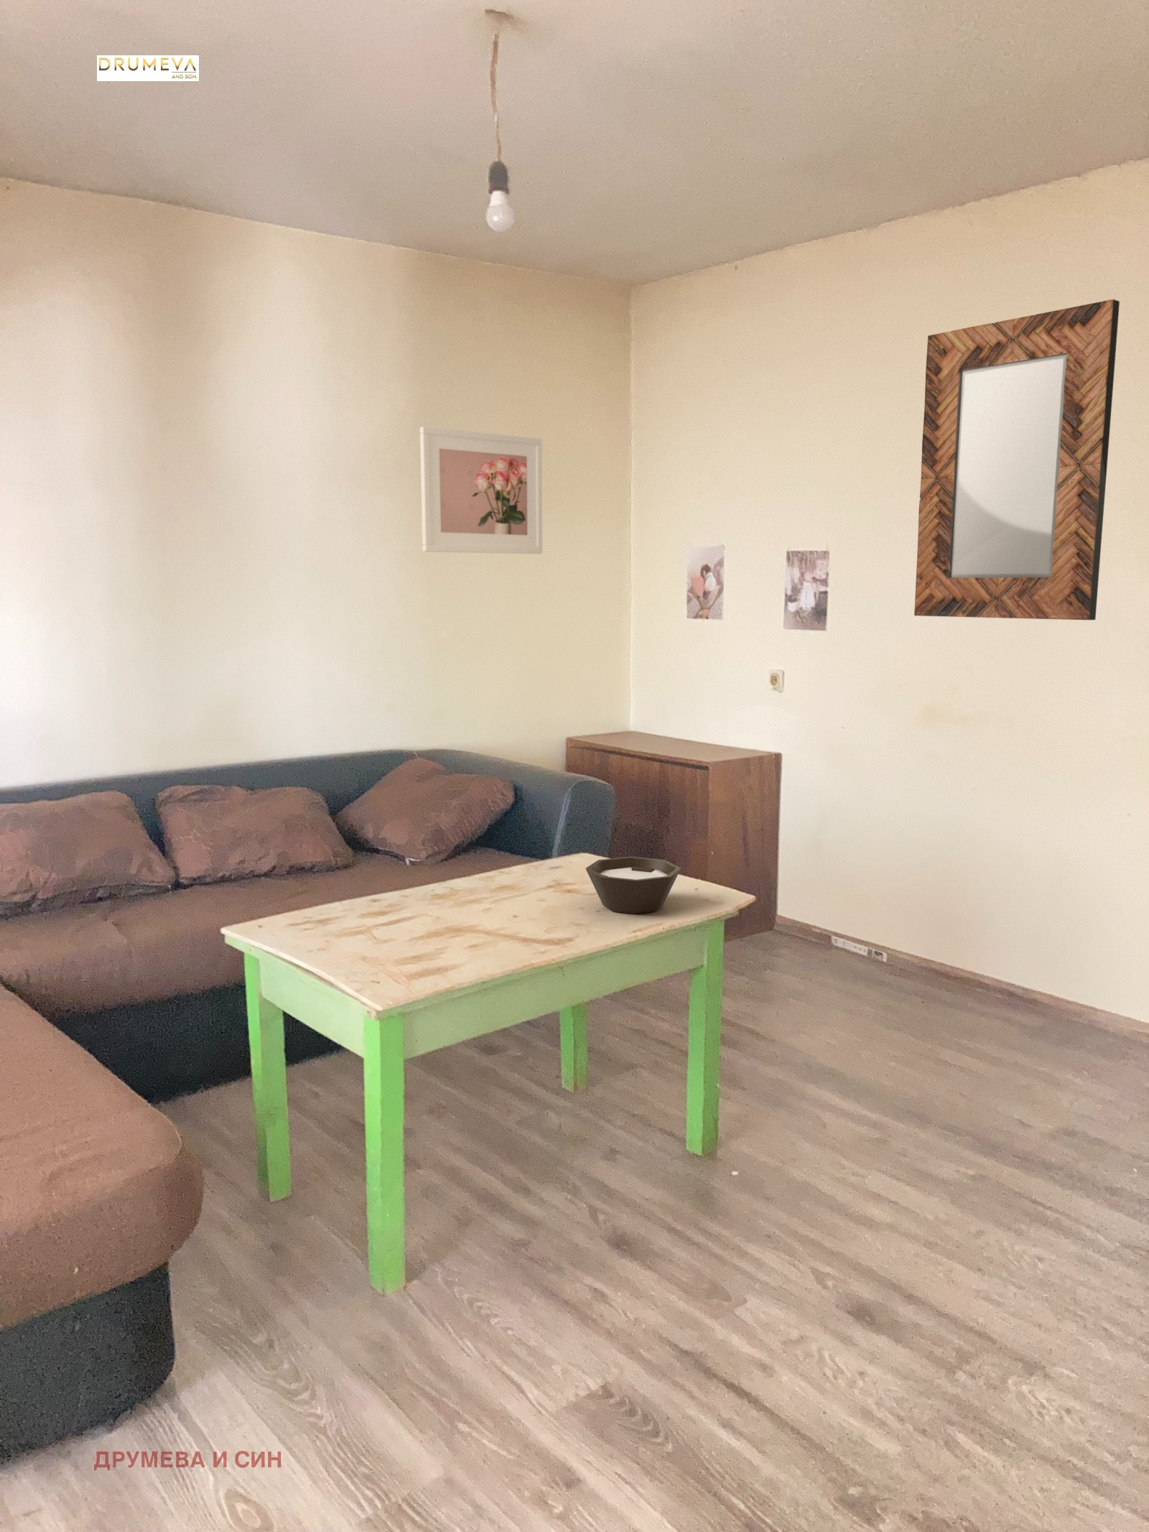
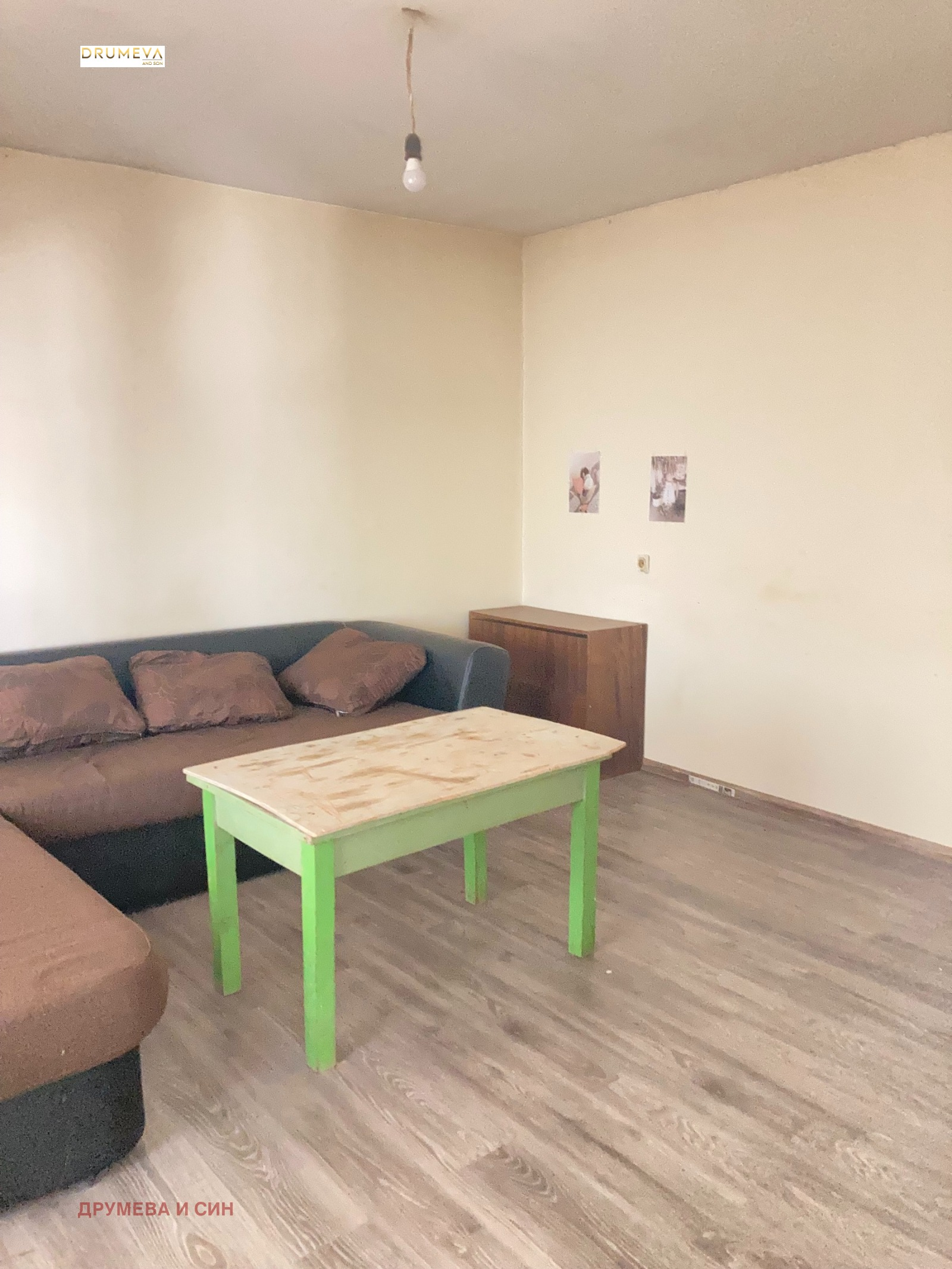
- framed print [419,426,543,554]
- home mirror [914,298,1120,621]
- bowl [584,856,682,914]
